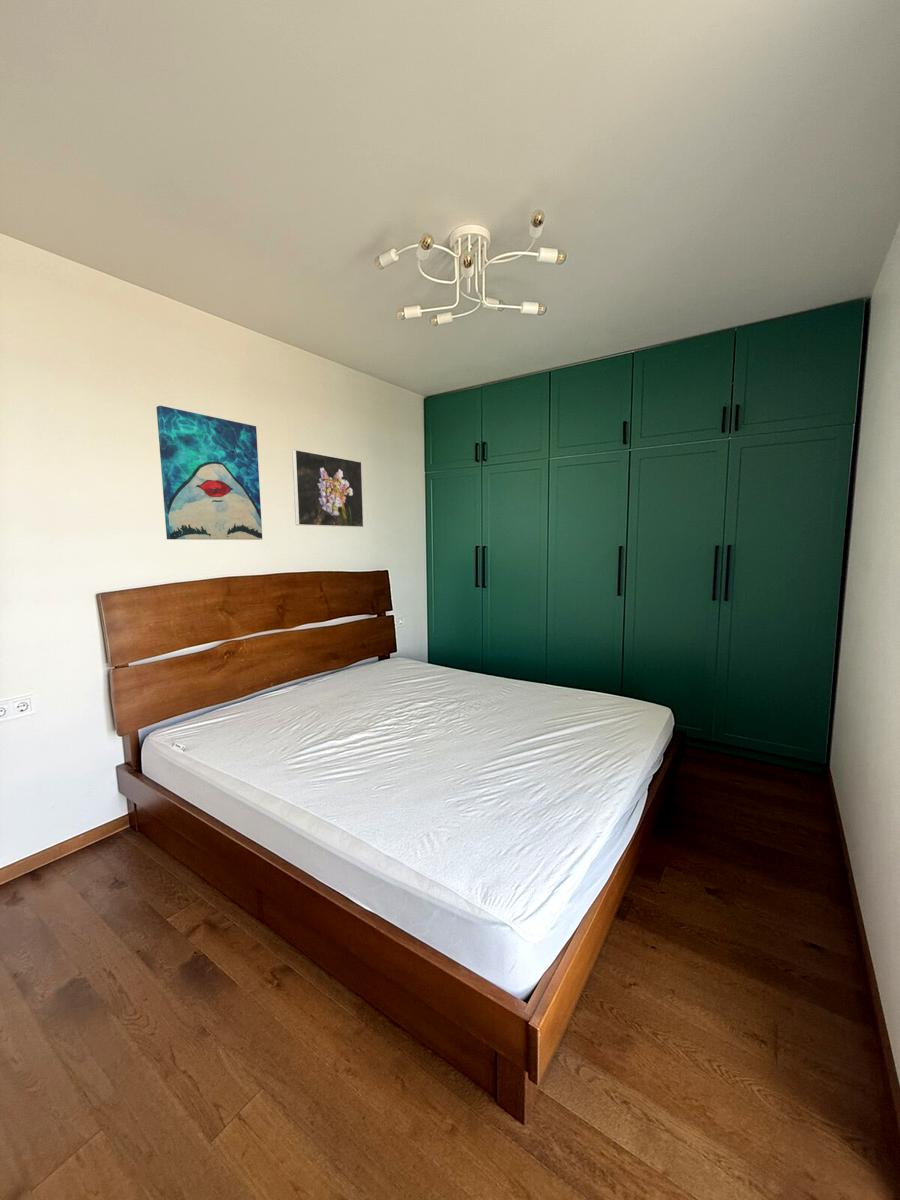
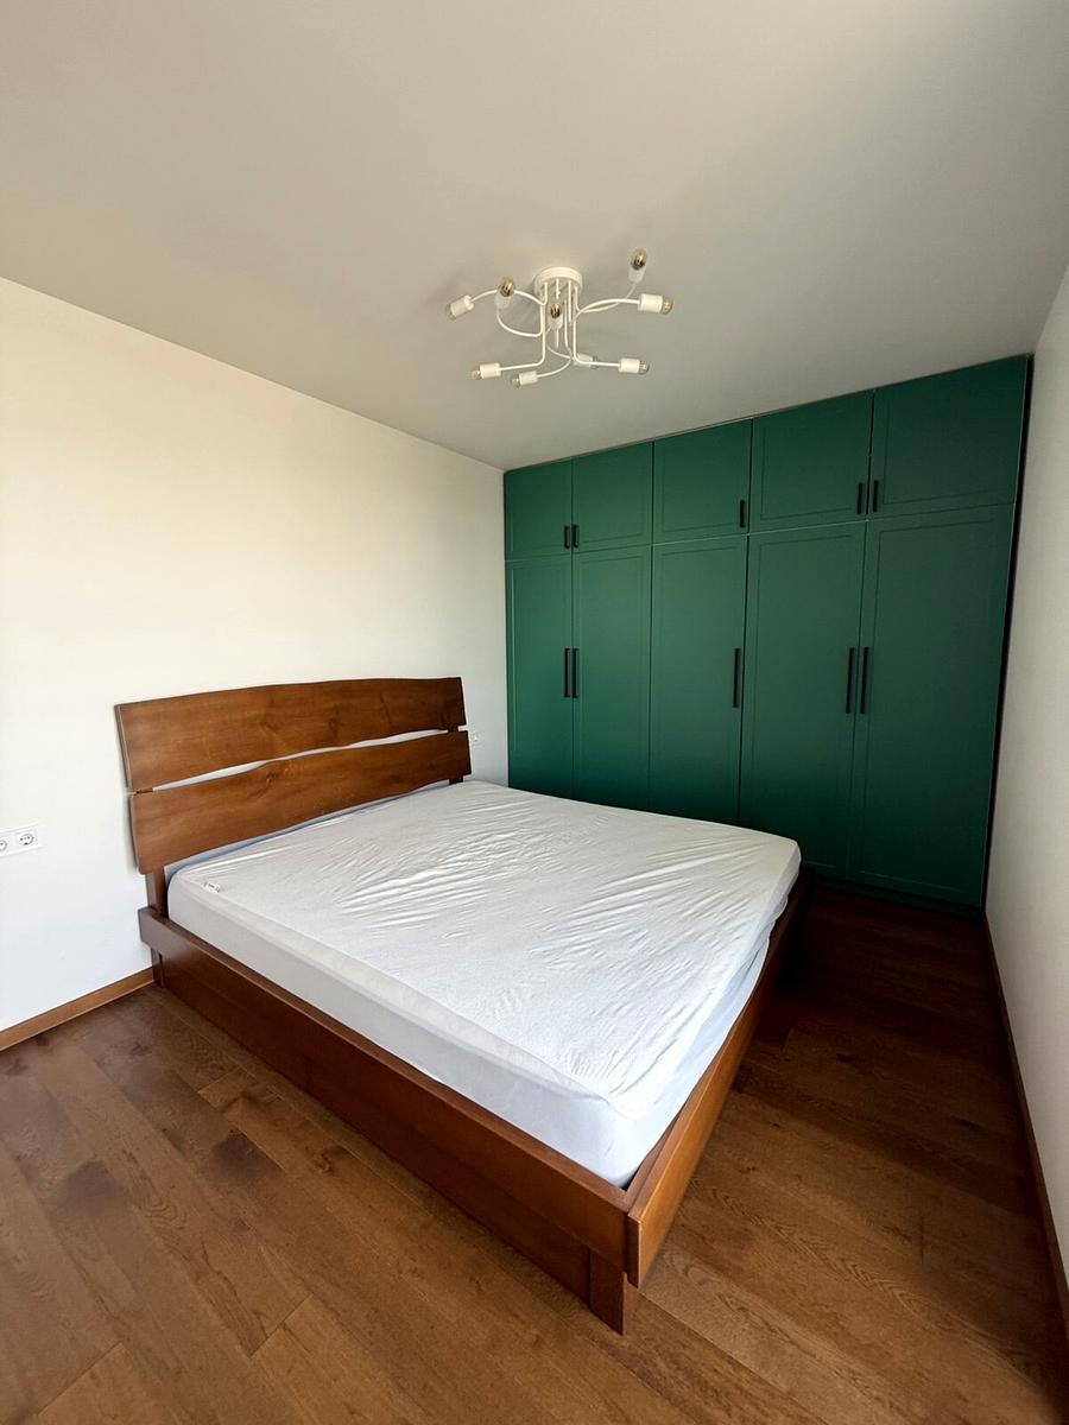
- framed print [291,449,364,528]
- wall art [156,405,263,541]
